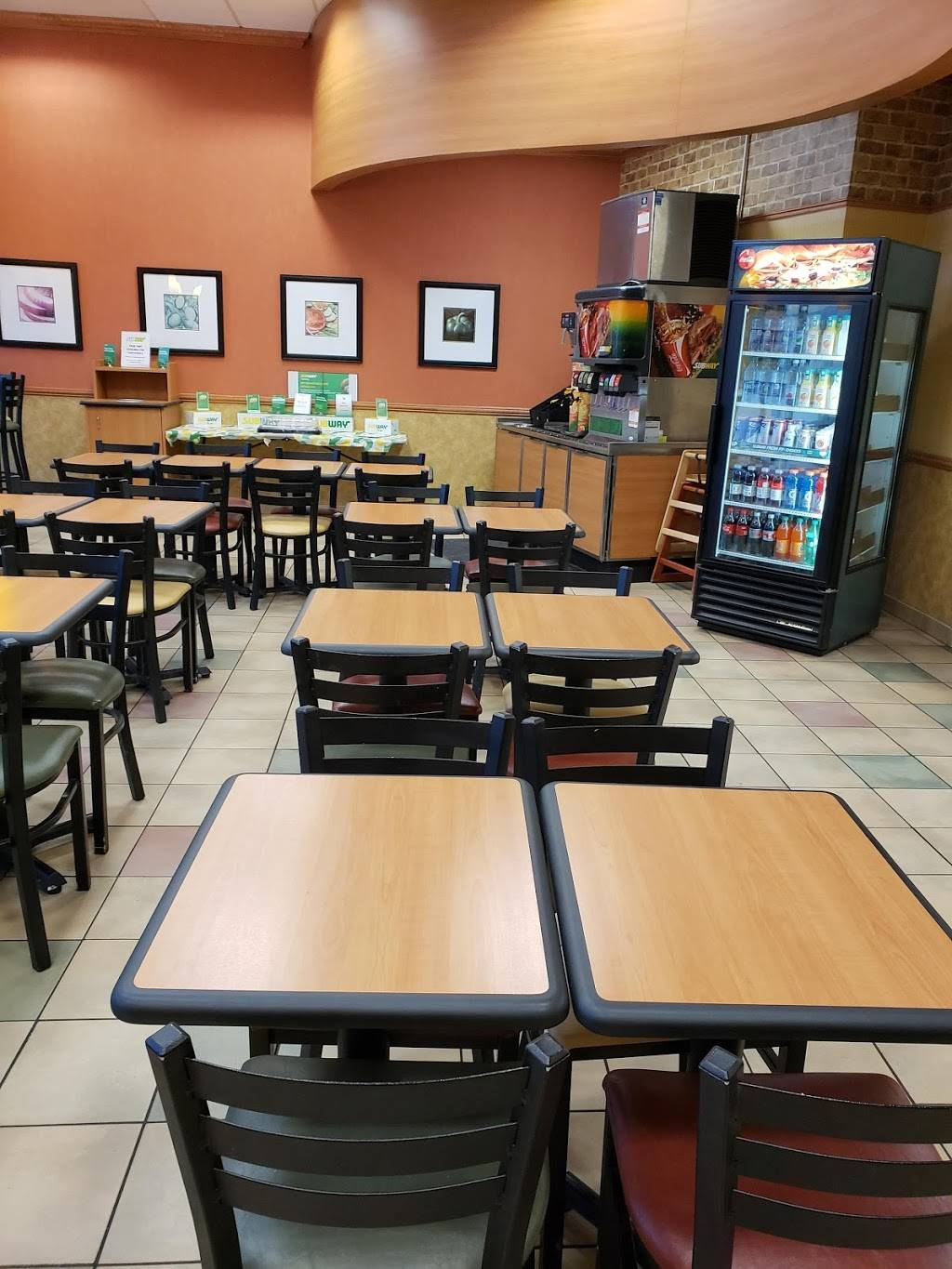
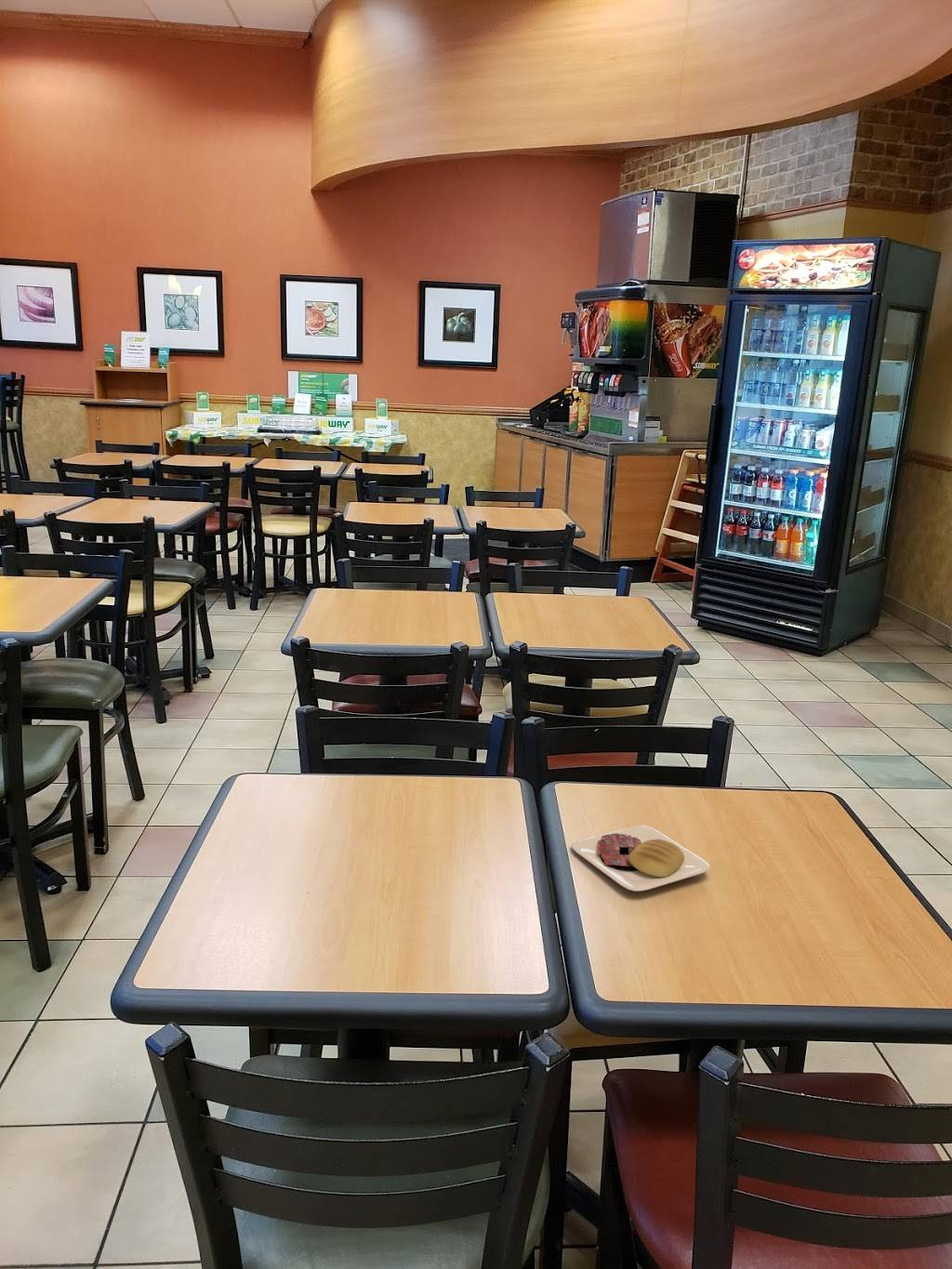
+ sandwich [571,825,711,892]
